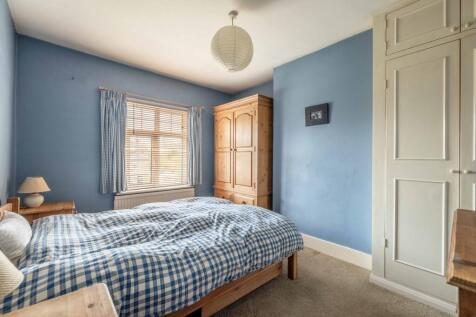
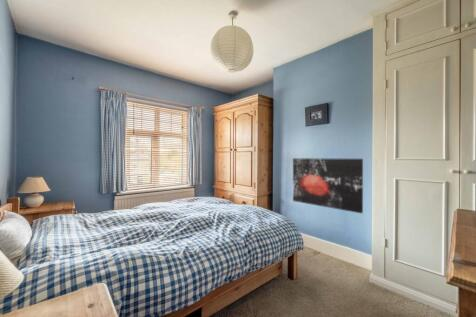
+ wall art [292,157,364,214]
